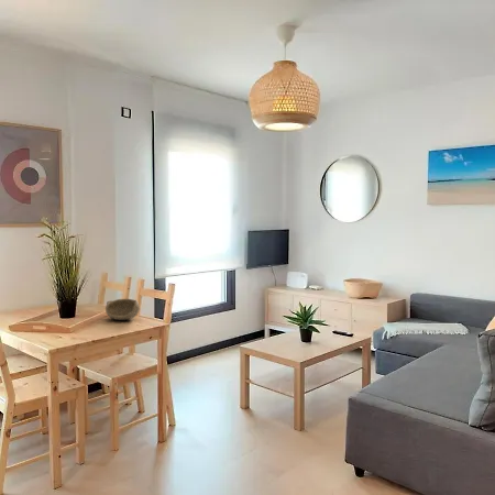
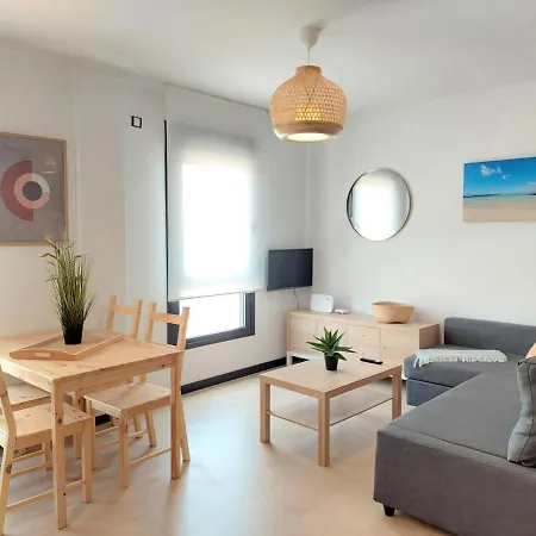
- bowl [105,298,141,321]
